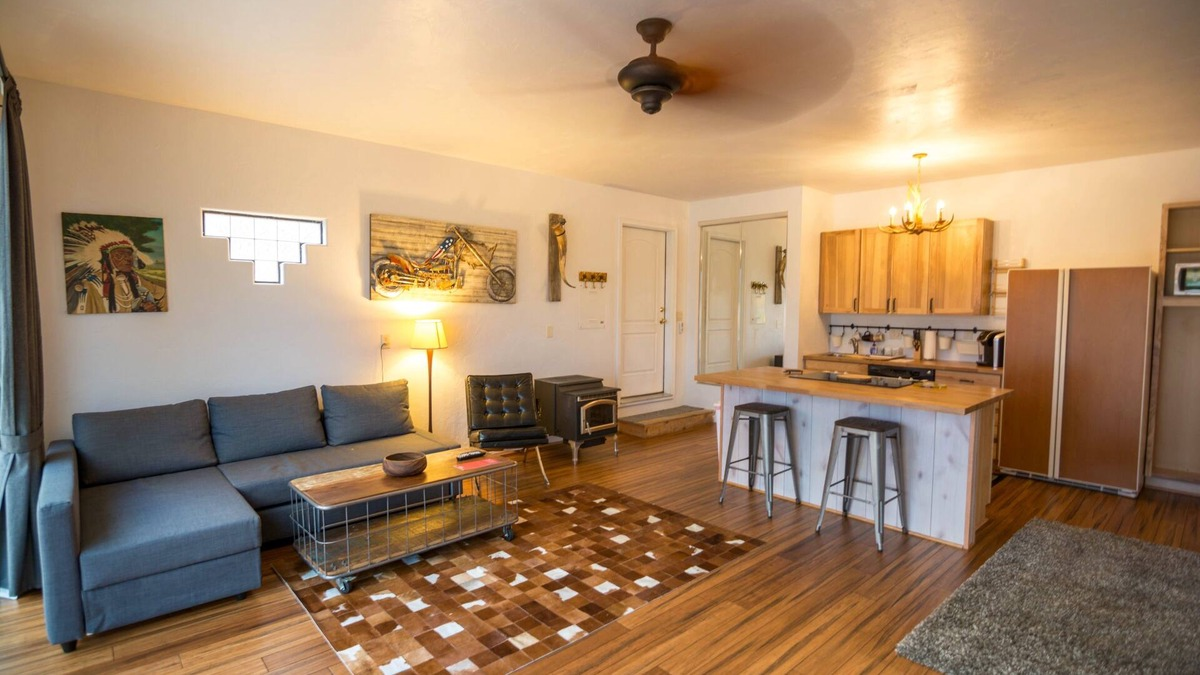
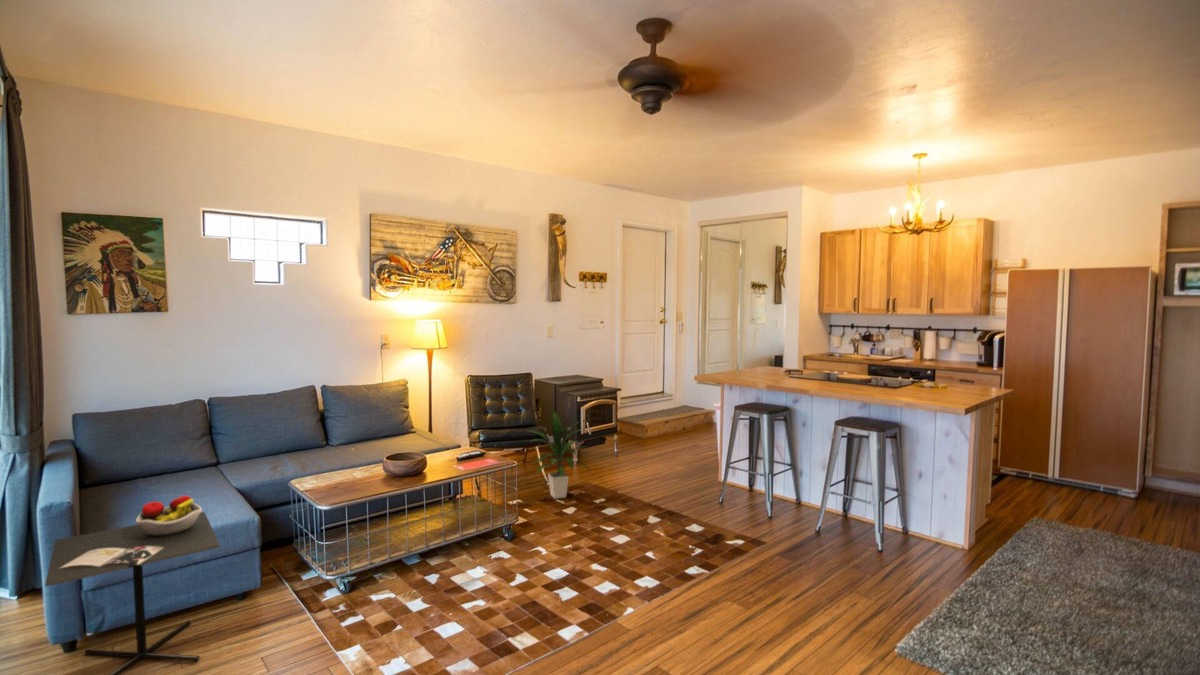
+ indoor plant [528,411,594,500]
+ kitchen table [44,495,221,675]
